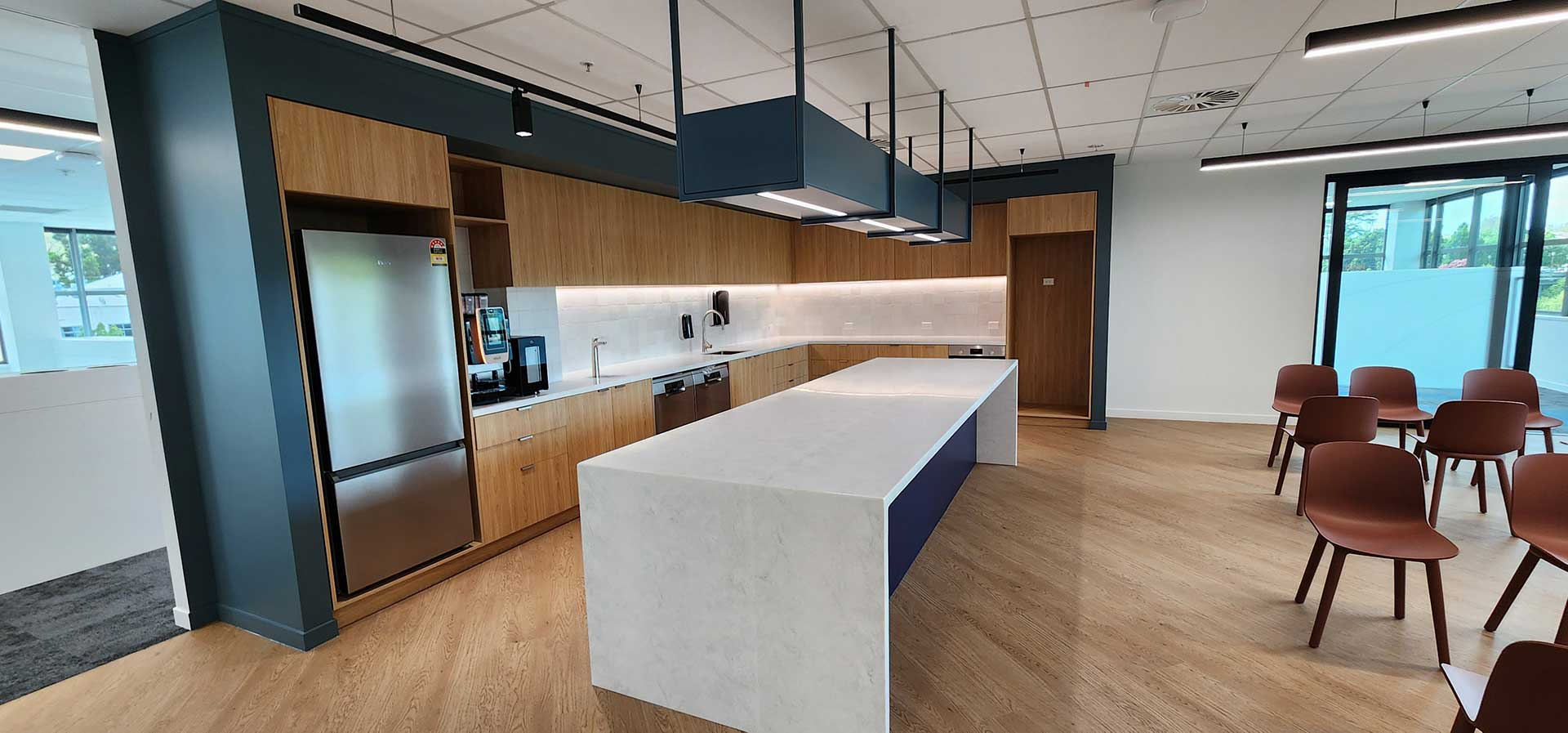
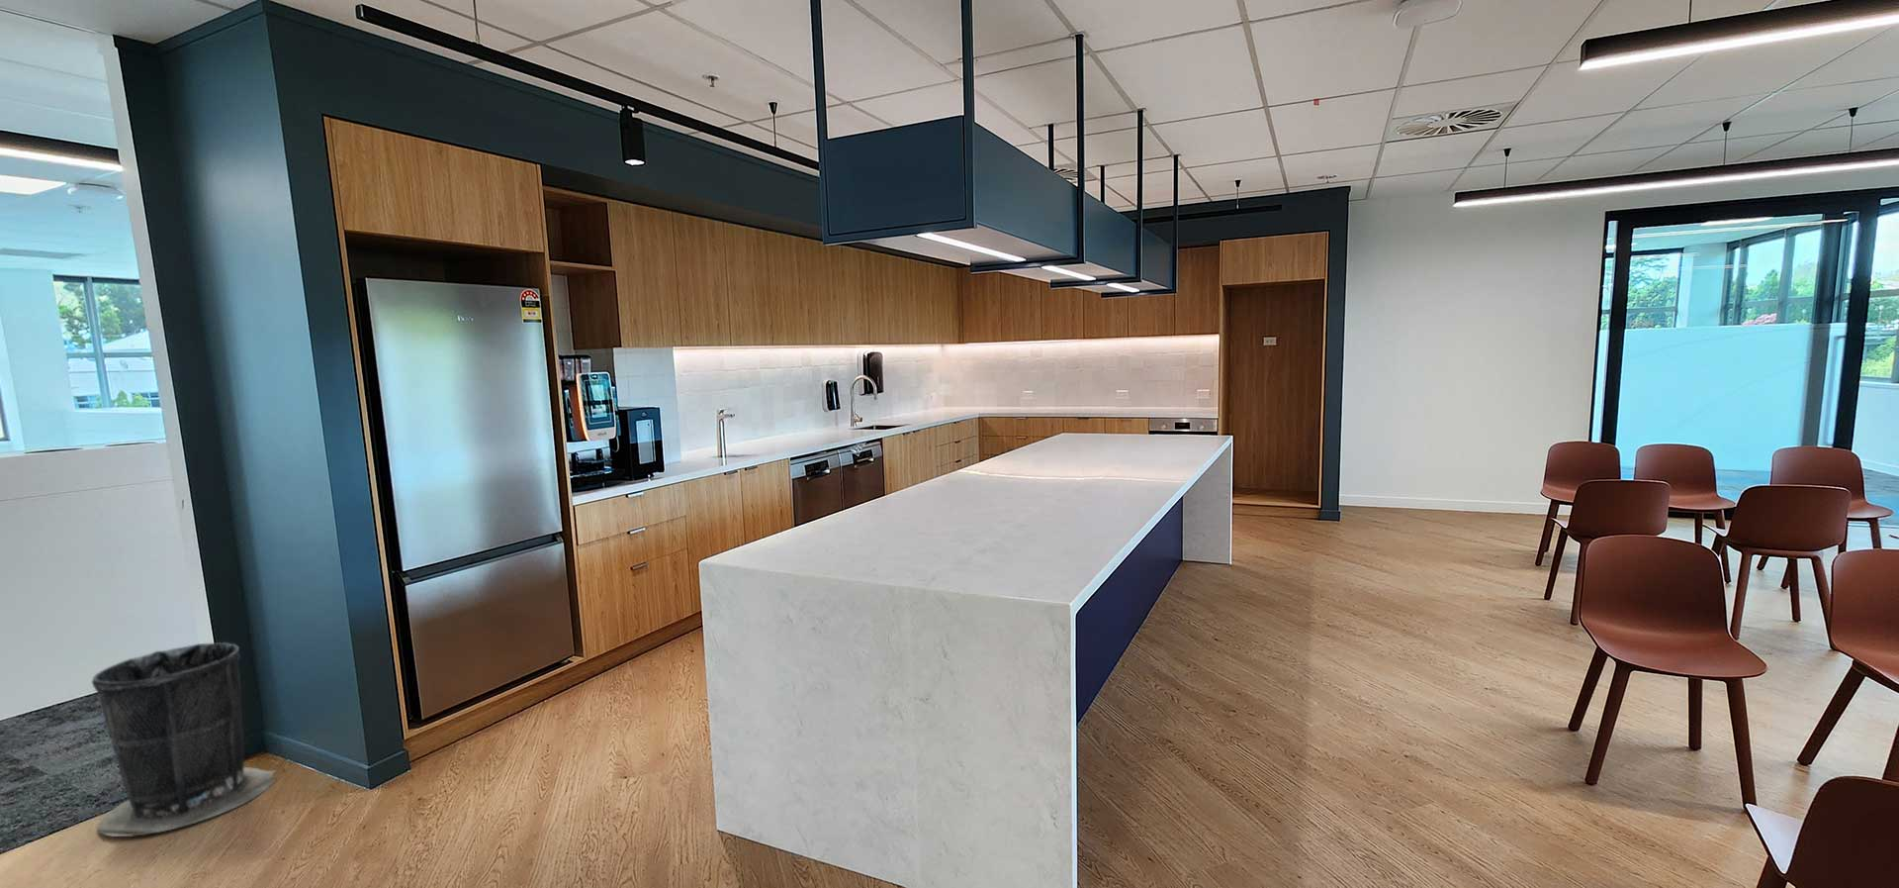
+ trash can [91,642,277,837]
